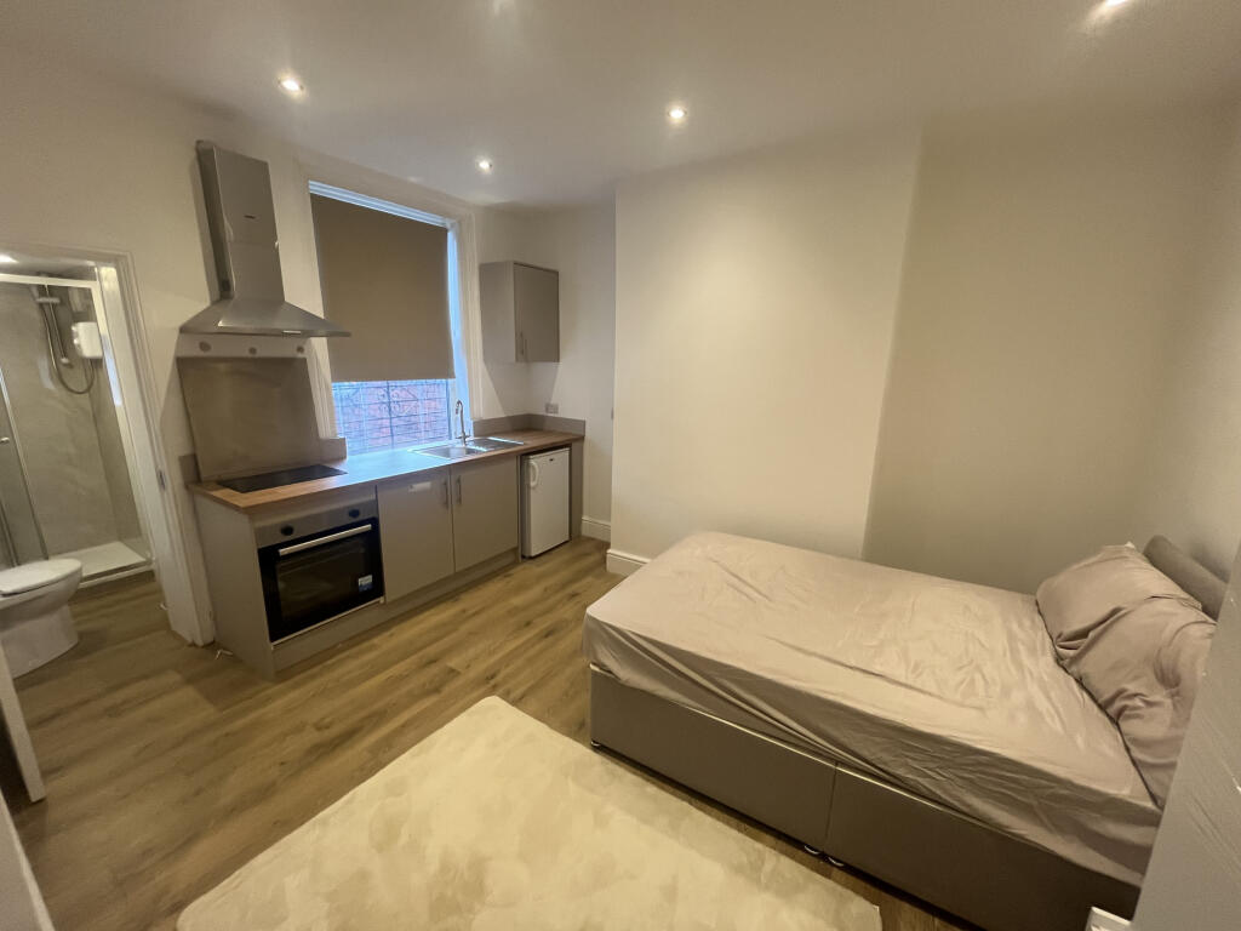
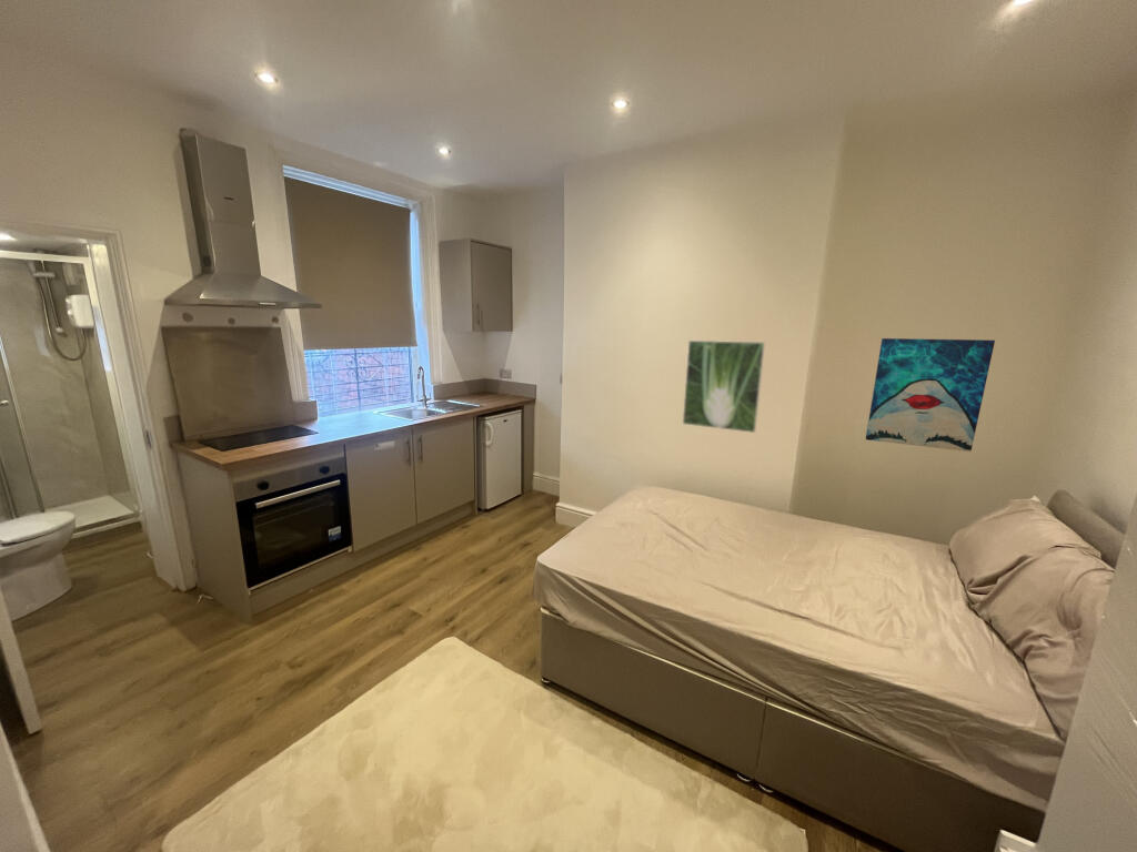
+ wall art [865,337,996,453]
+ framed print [682,339,766,434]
